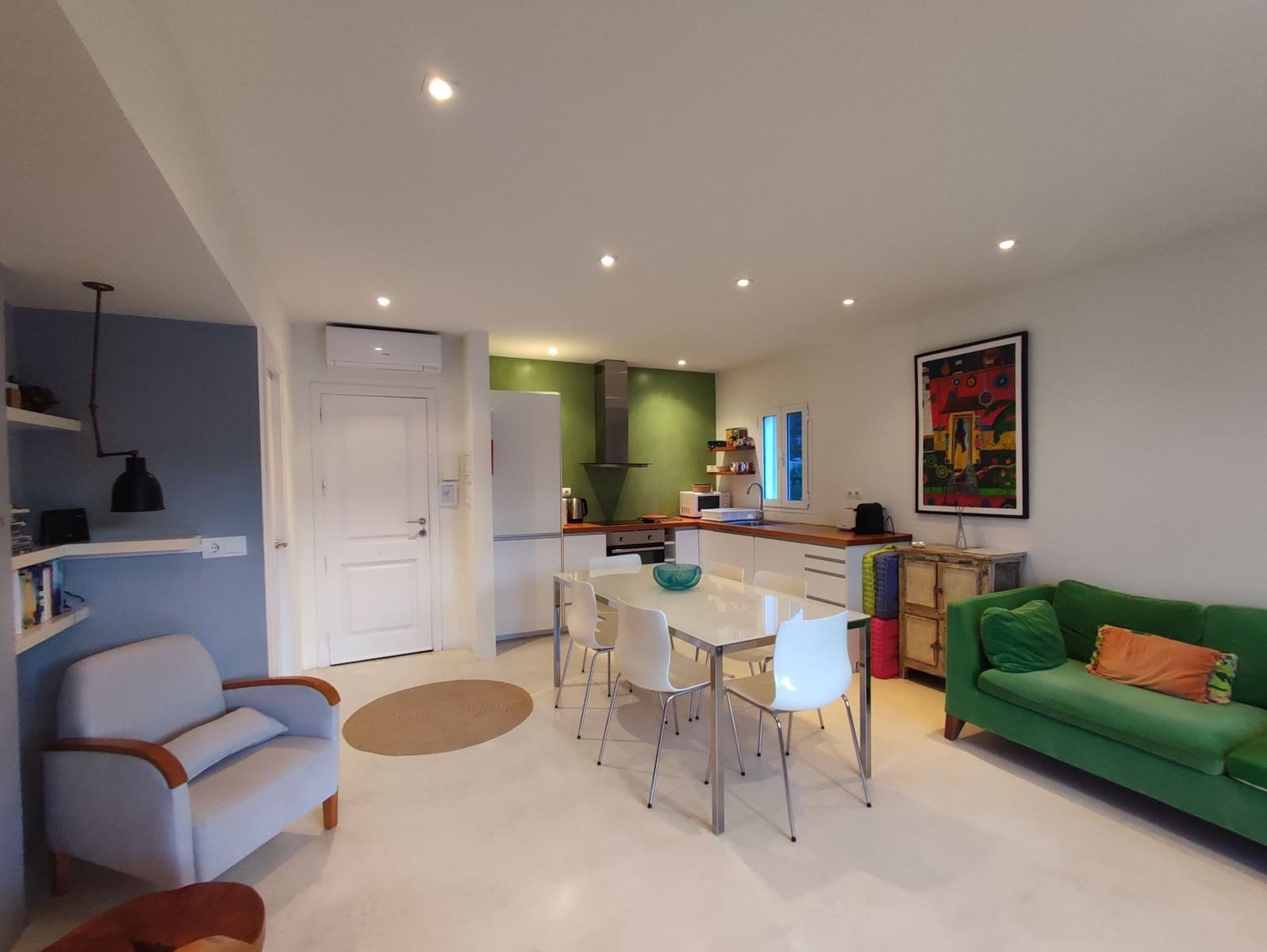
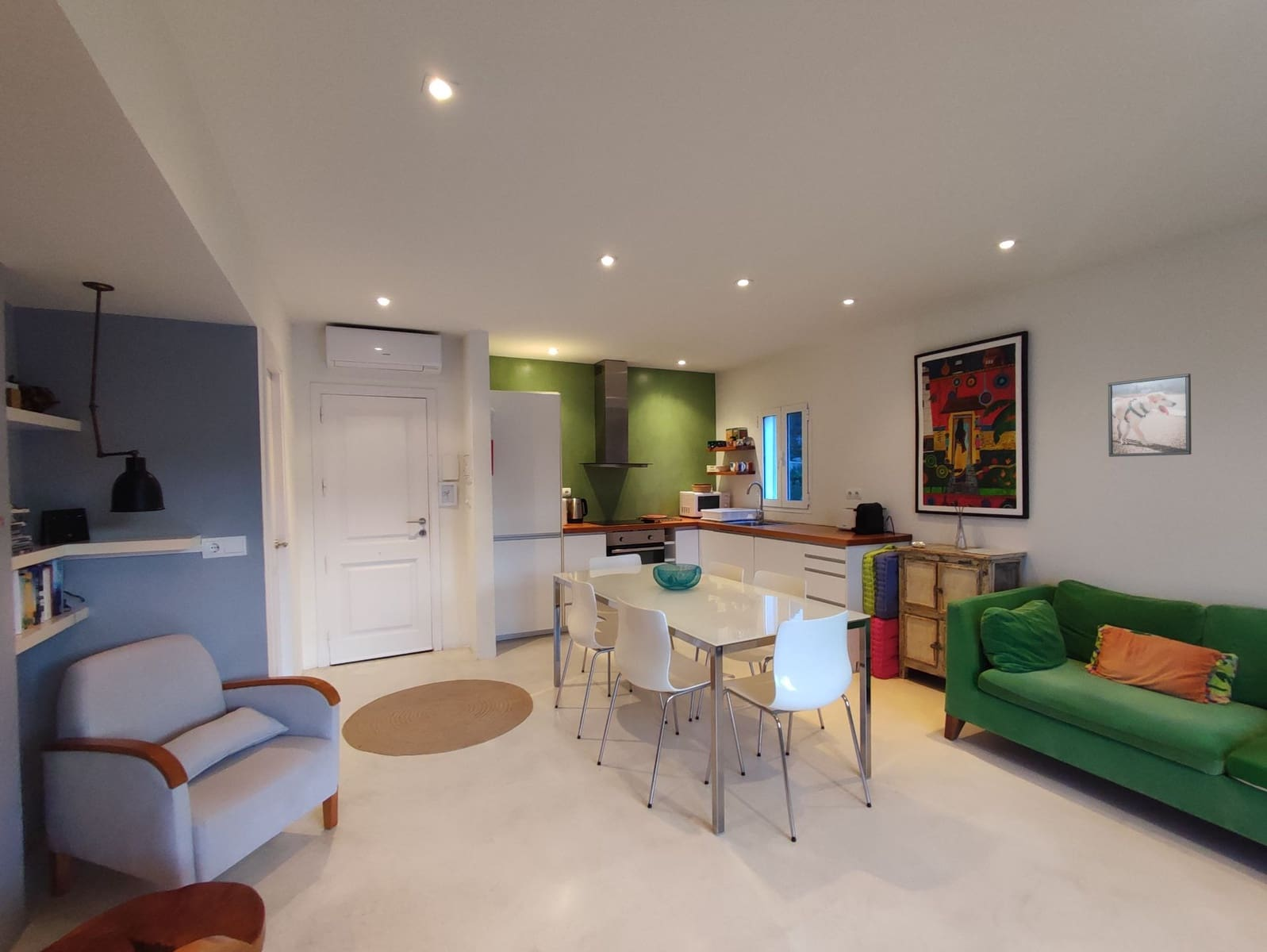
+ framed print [1108,373,1192,458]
